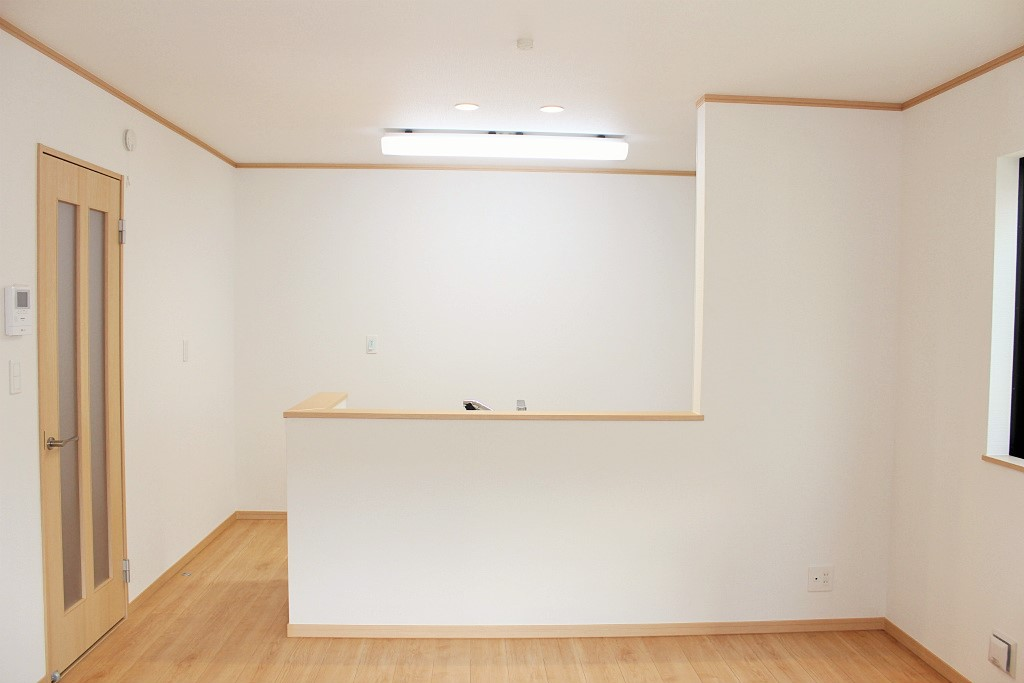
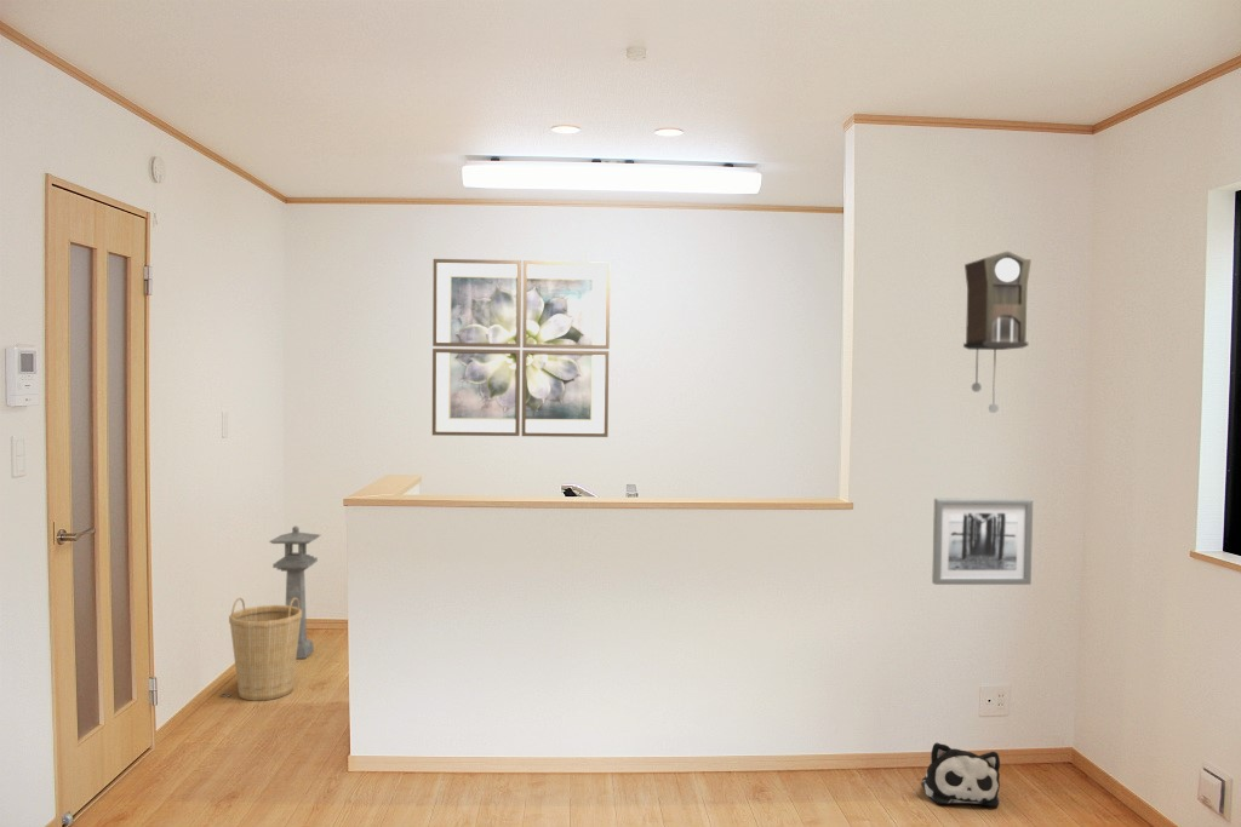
+ wall art [431,258,611,438]
+ wall art [931,498,1034,586]
+ plush toy [921,741,1001,808]
+ pendulum clock [962,251,1033,414]
+ lantern [268,524,321,660]
+ basket [228,597,302,702]
